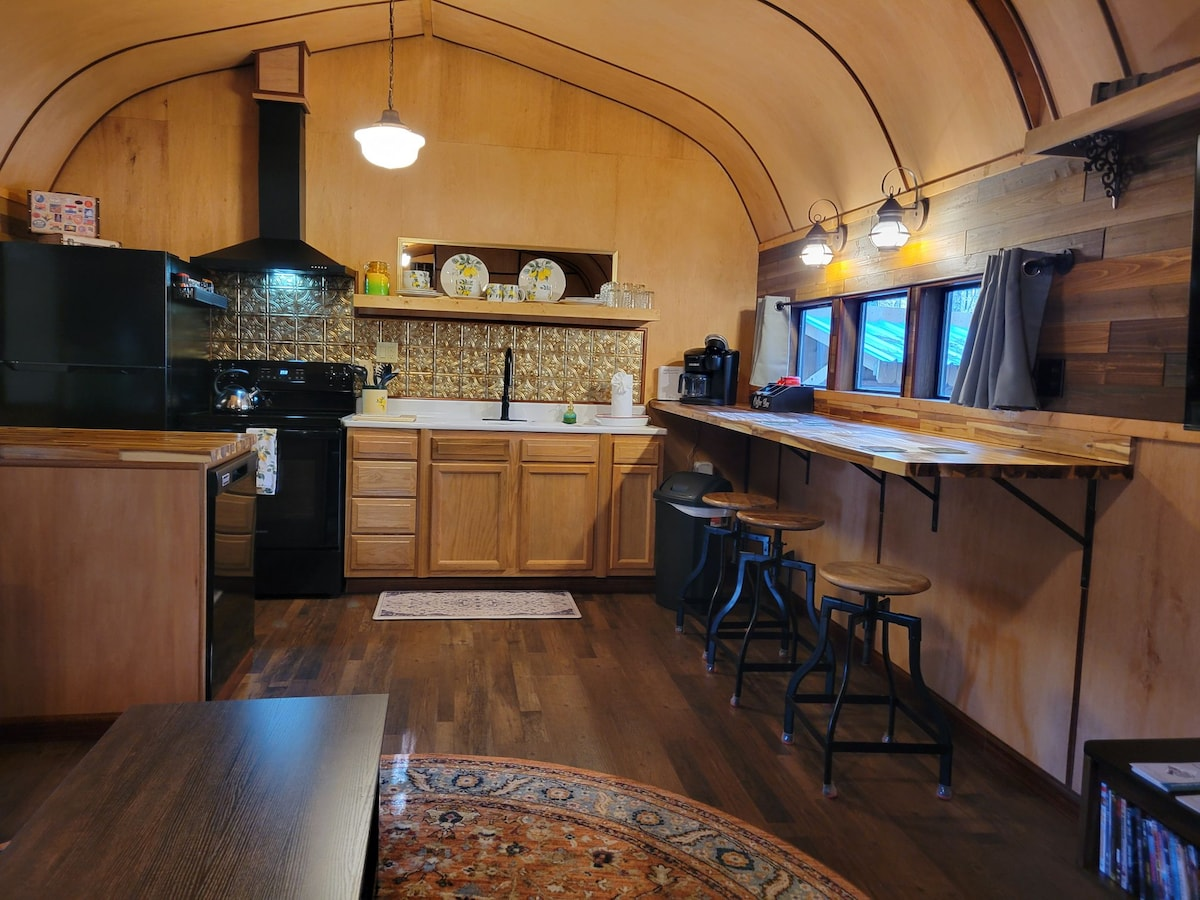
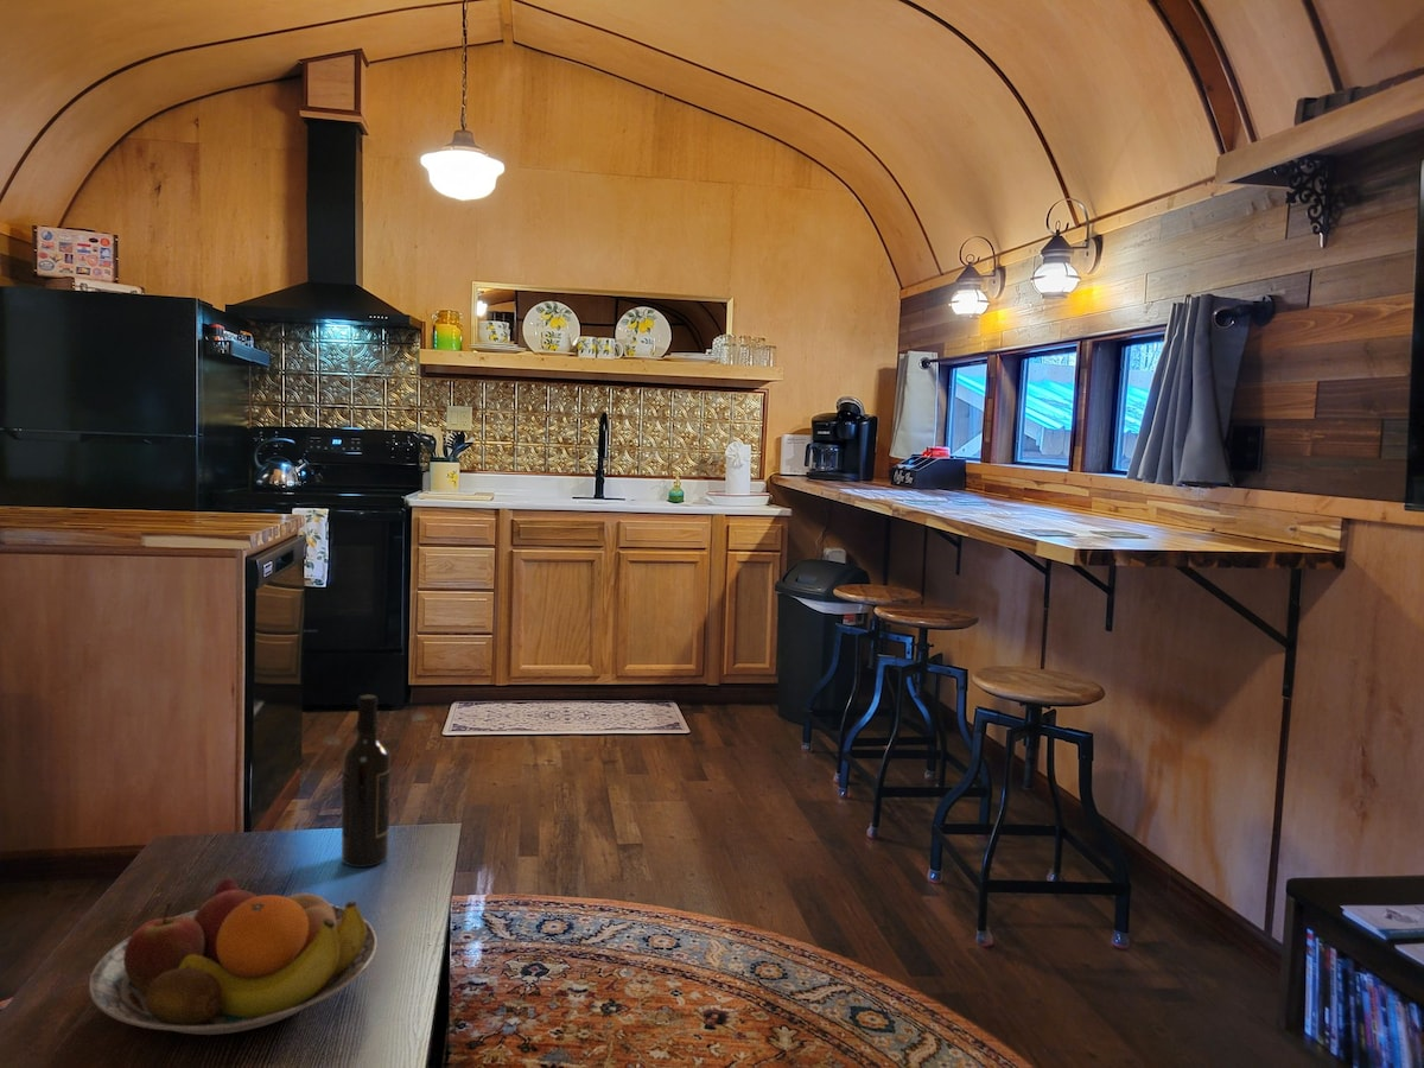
+ wine bottle [341,694,392,869]
+ fruit bowl [88,877,379,1036]
